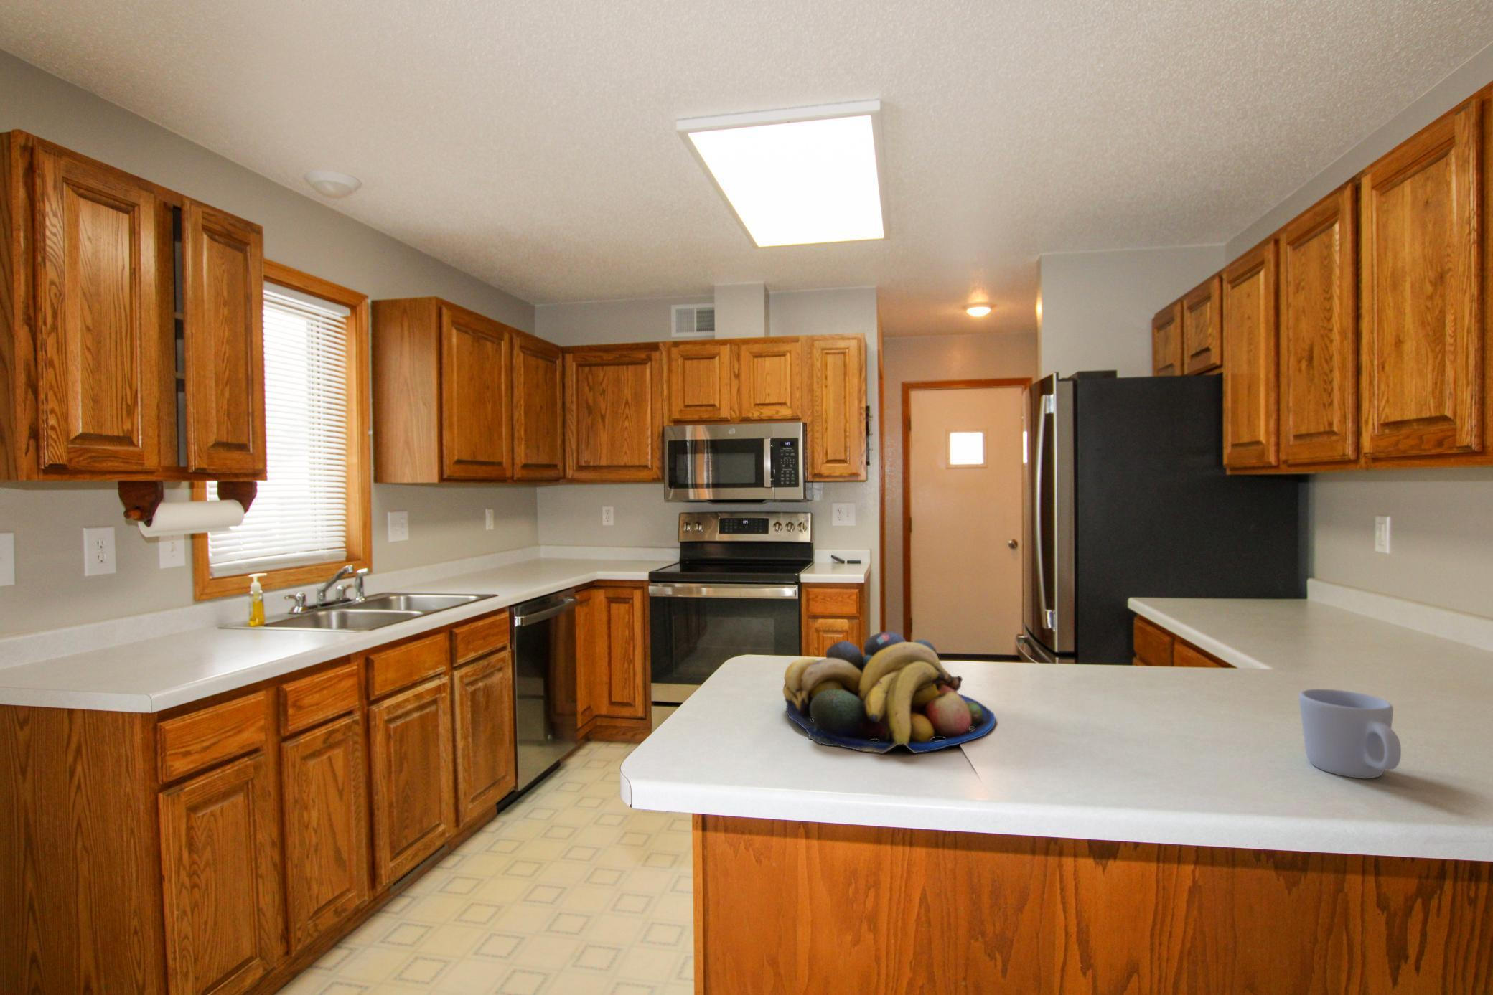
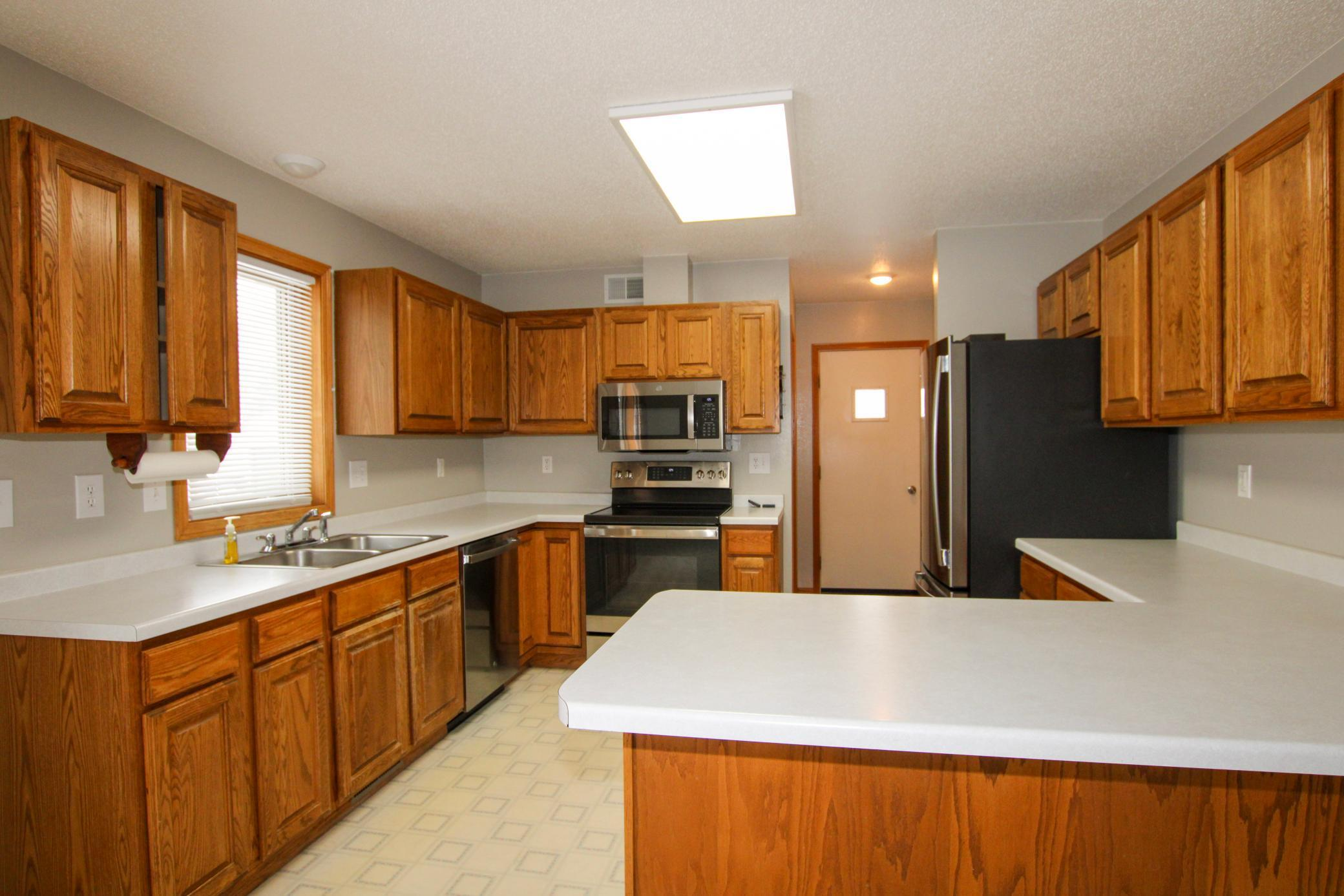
- mug [1297,689,1402,780]
- fruit bowl [782,631,996,755]
